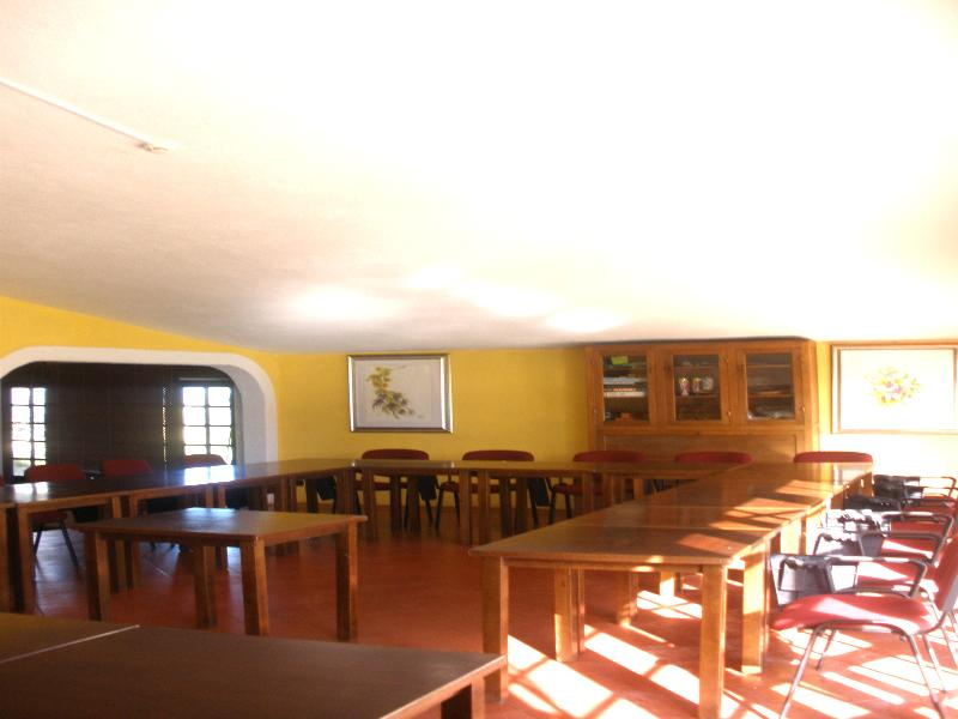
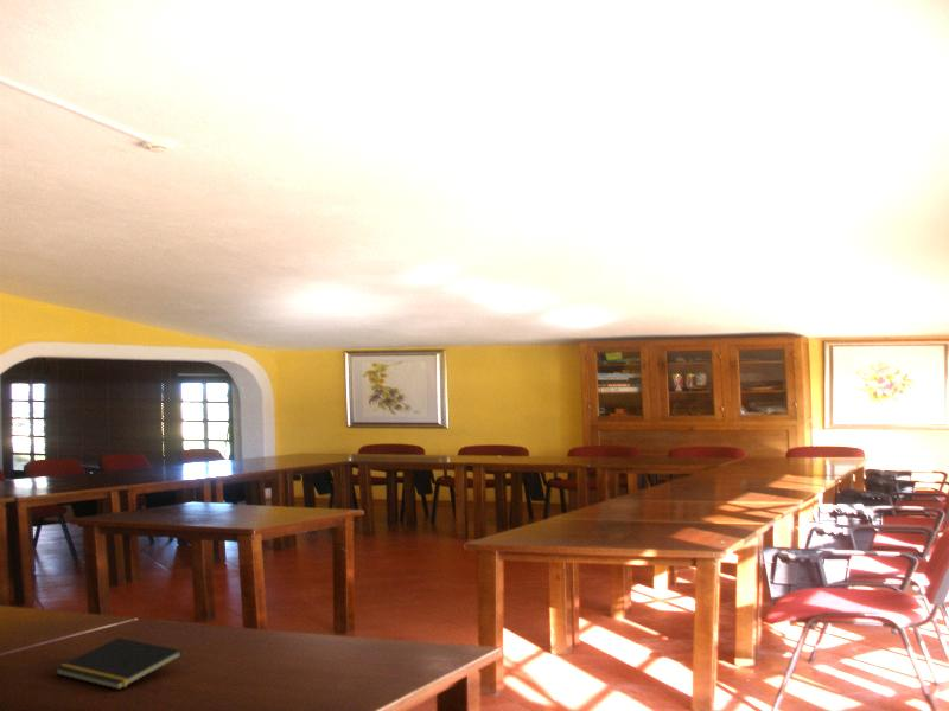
+ notepad [55,636,184,691]
